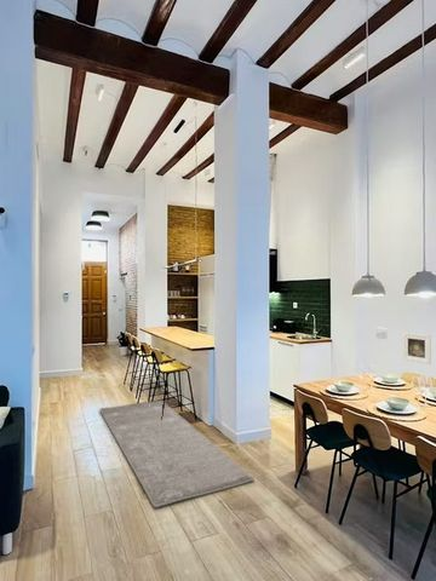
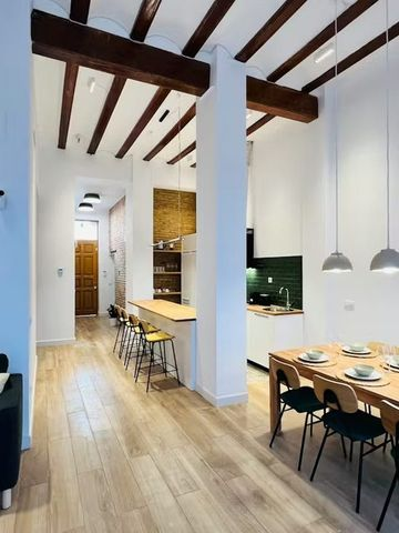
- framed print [402,332,432,366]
- rug [98,399,256,510]
